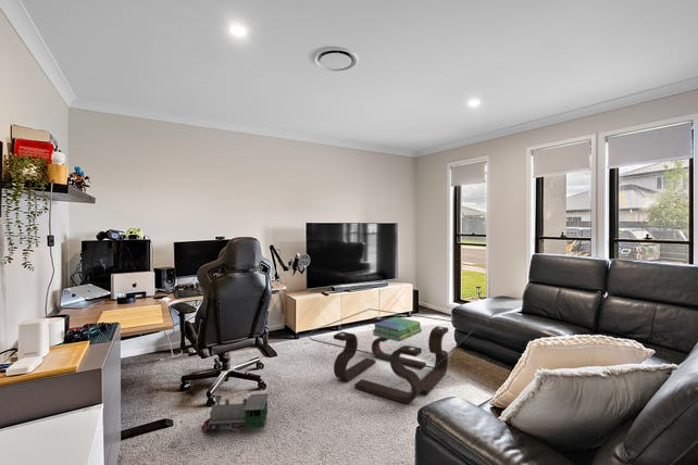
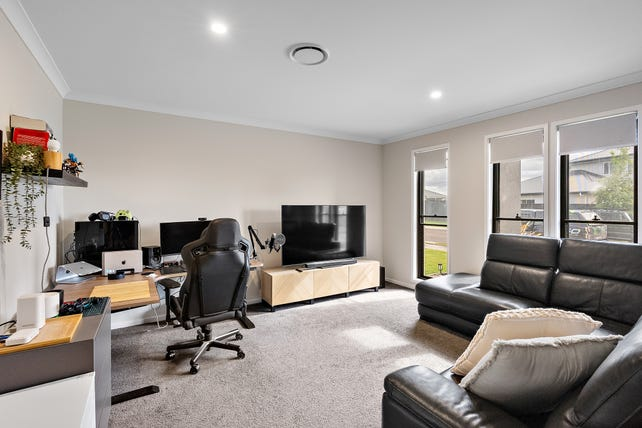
- toy train [200,393,270,435]
- coffee table [308,307,474,404]
- stack of books [372,316,423,342]
